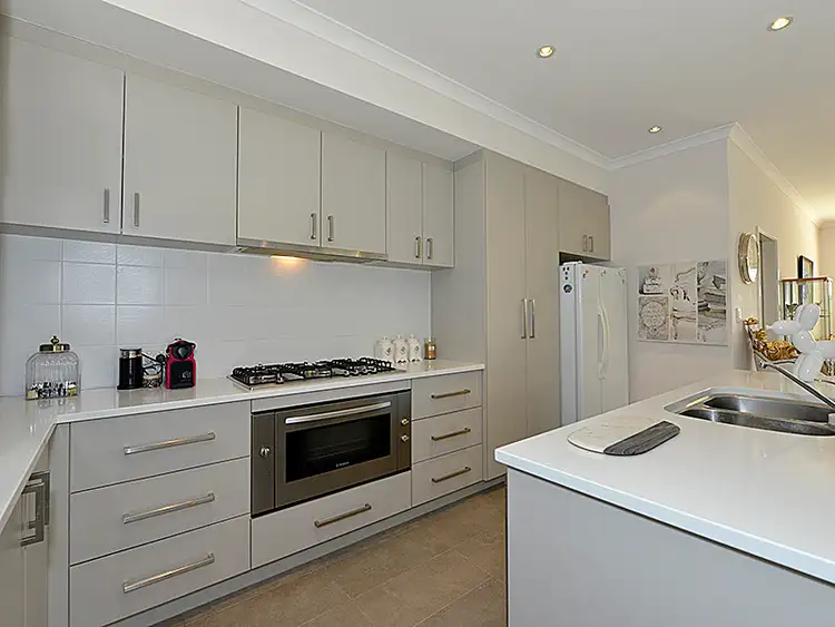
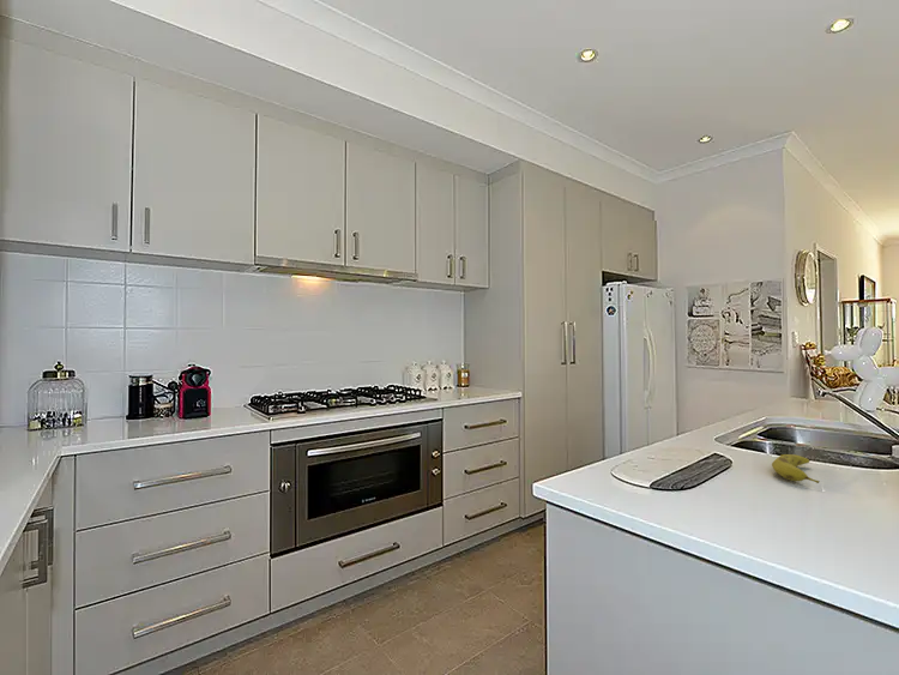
+ fruit [771,453,820,484]
